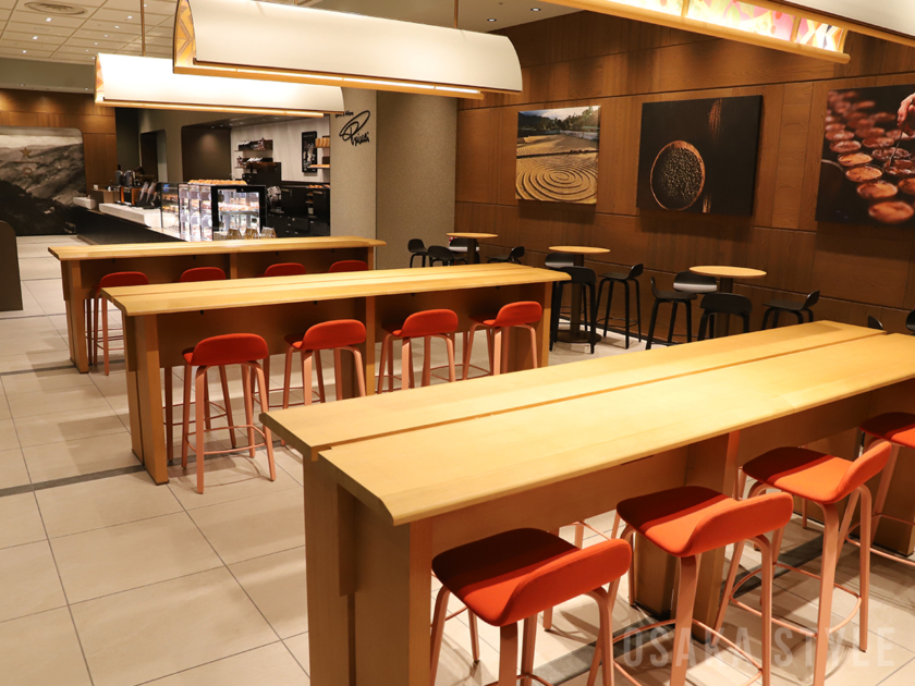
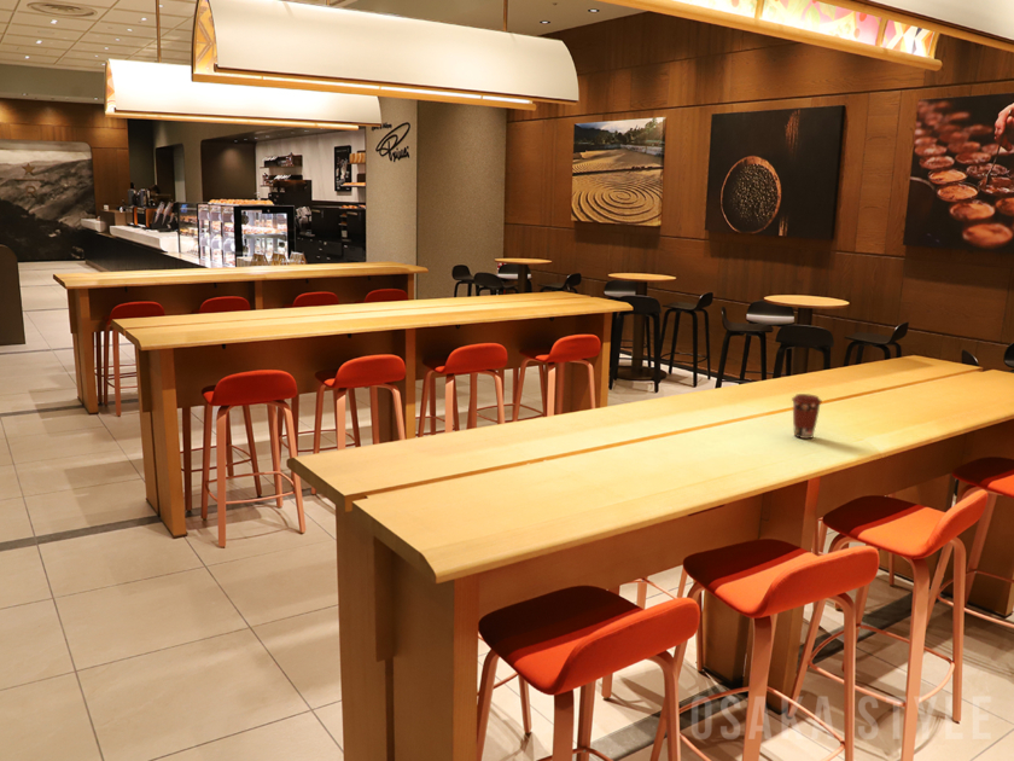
+ coffee cup [791,393,823,440]
